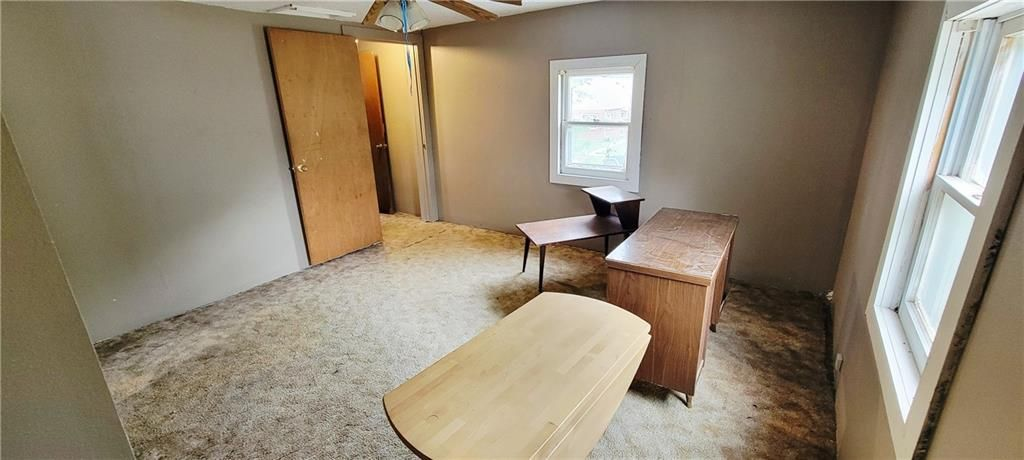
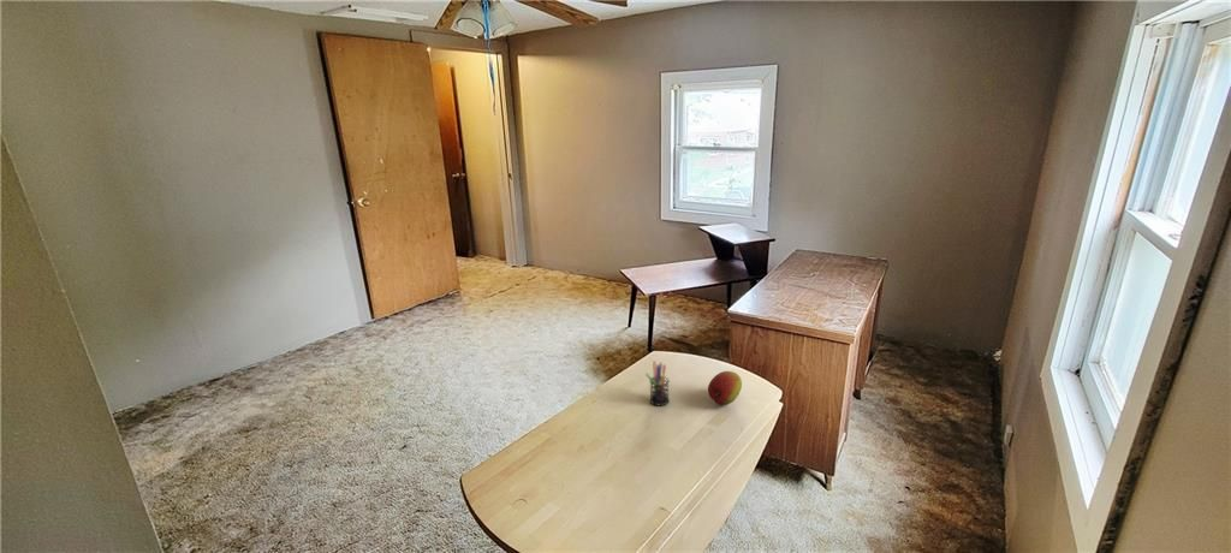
+ fruit [707,370,743,406]
+ pen holder [644,359,671,406]
